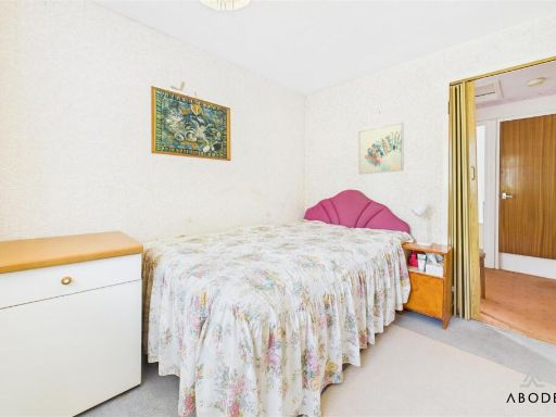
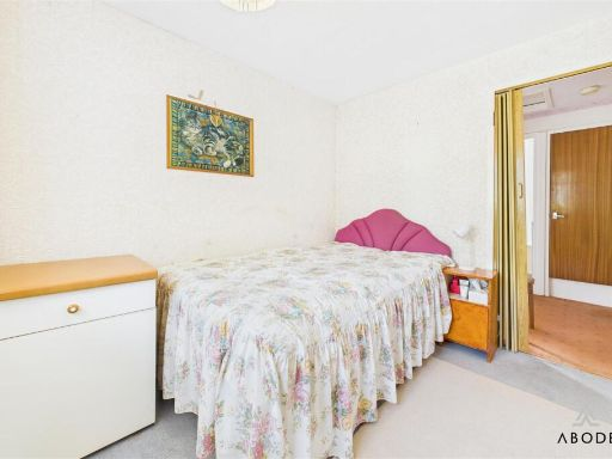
- wall art [357,122,405,175]
